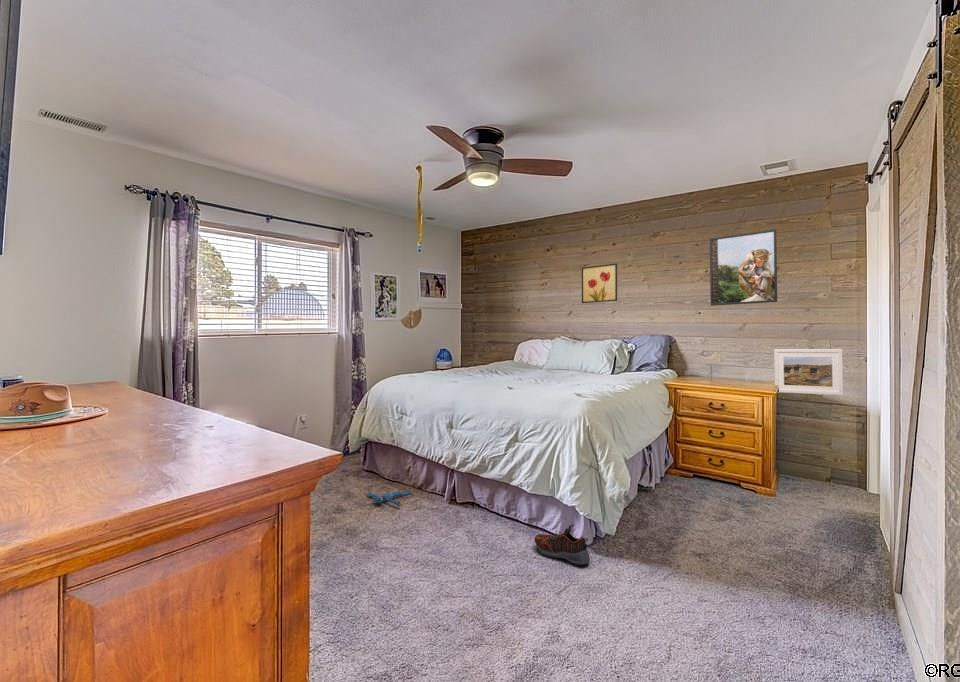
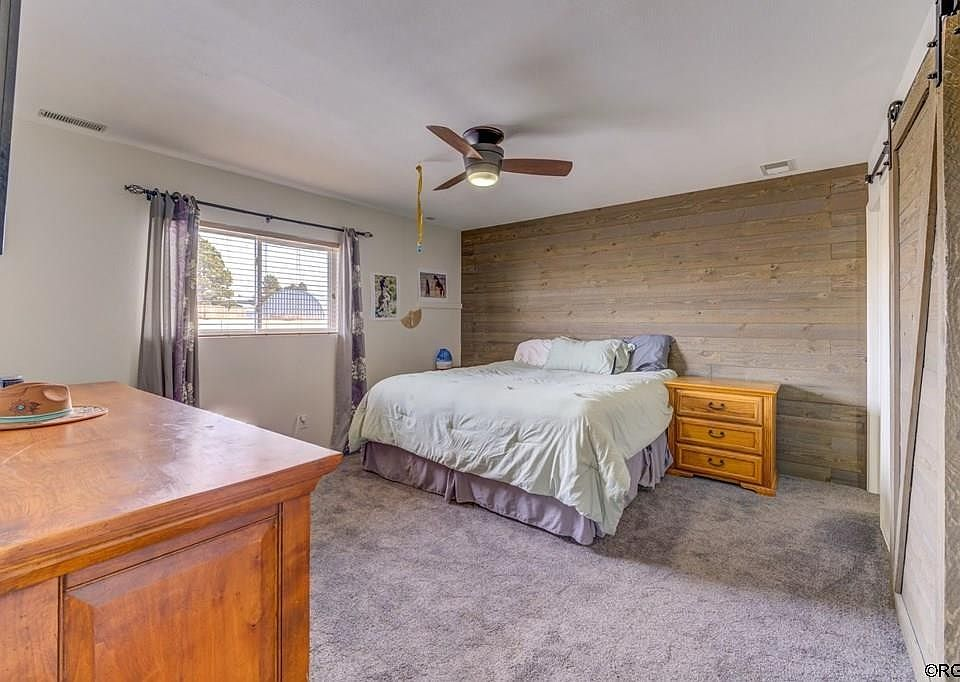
- wall art [581,263,618,304]
- plush toy [366,486,414,508]
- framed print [709,228,778,307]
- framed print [773,348,844,396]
- shoe [534,523,591,566]
